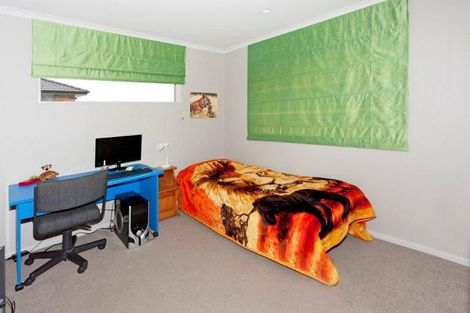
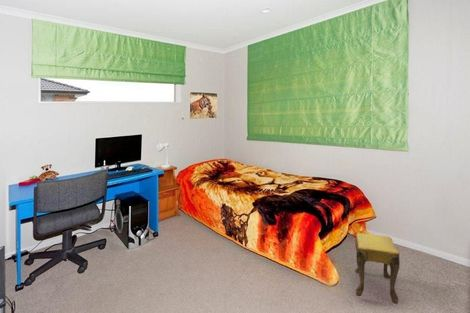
+ footstool [354,232,401,305]
